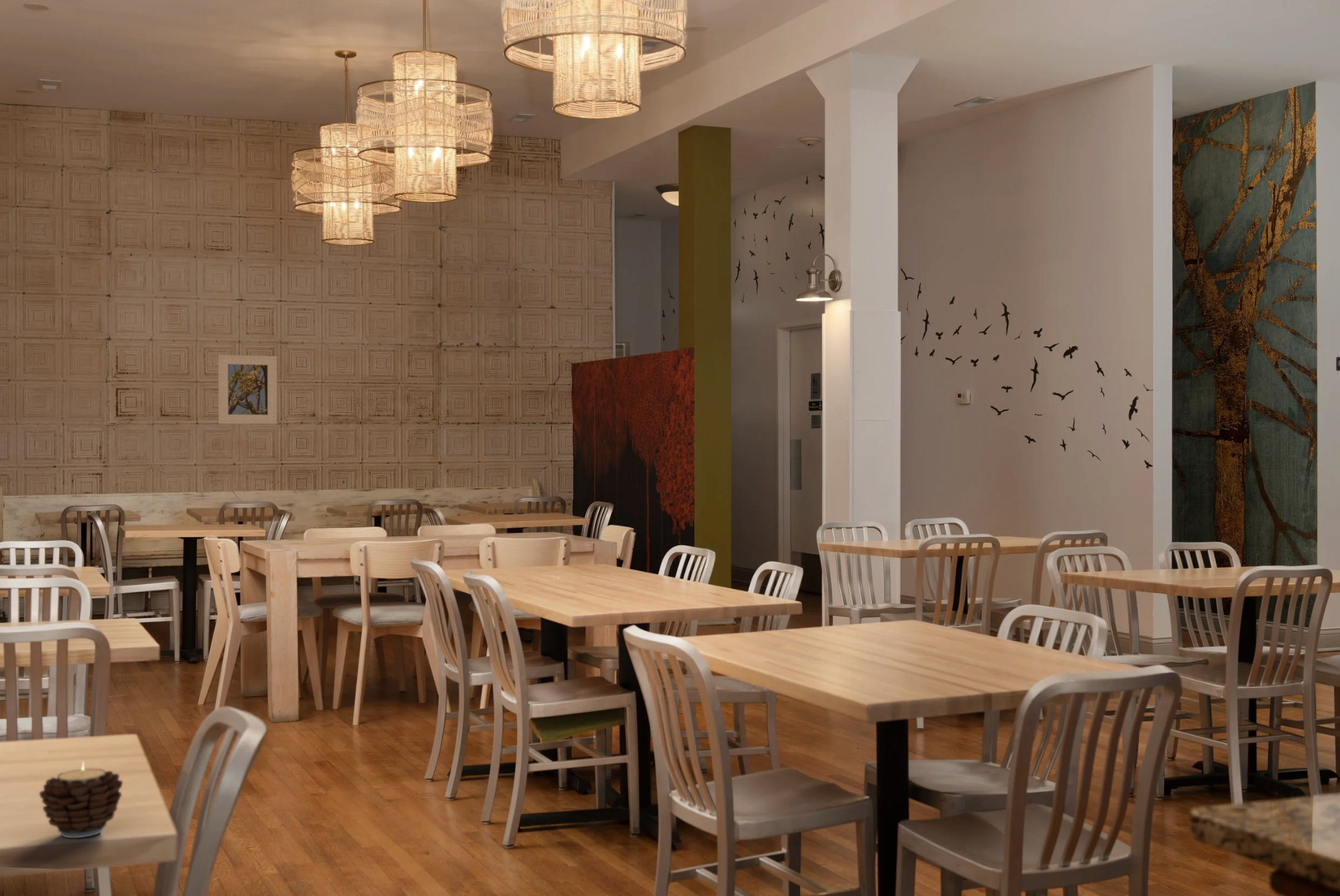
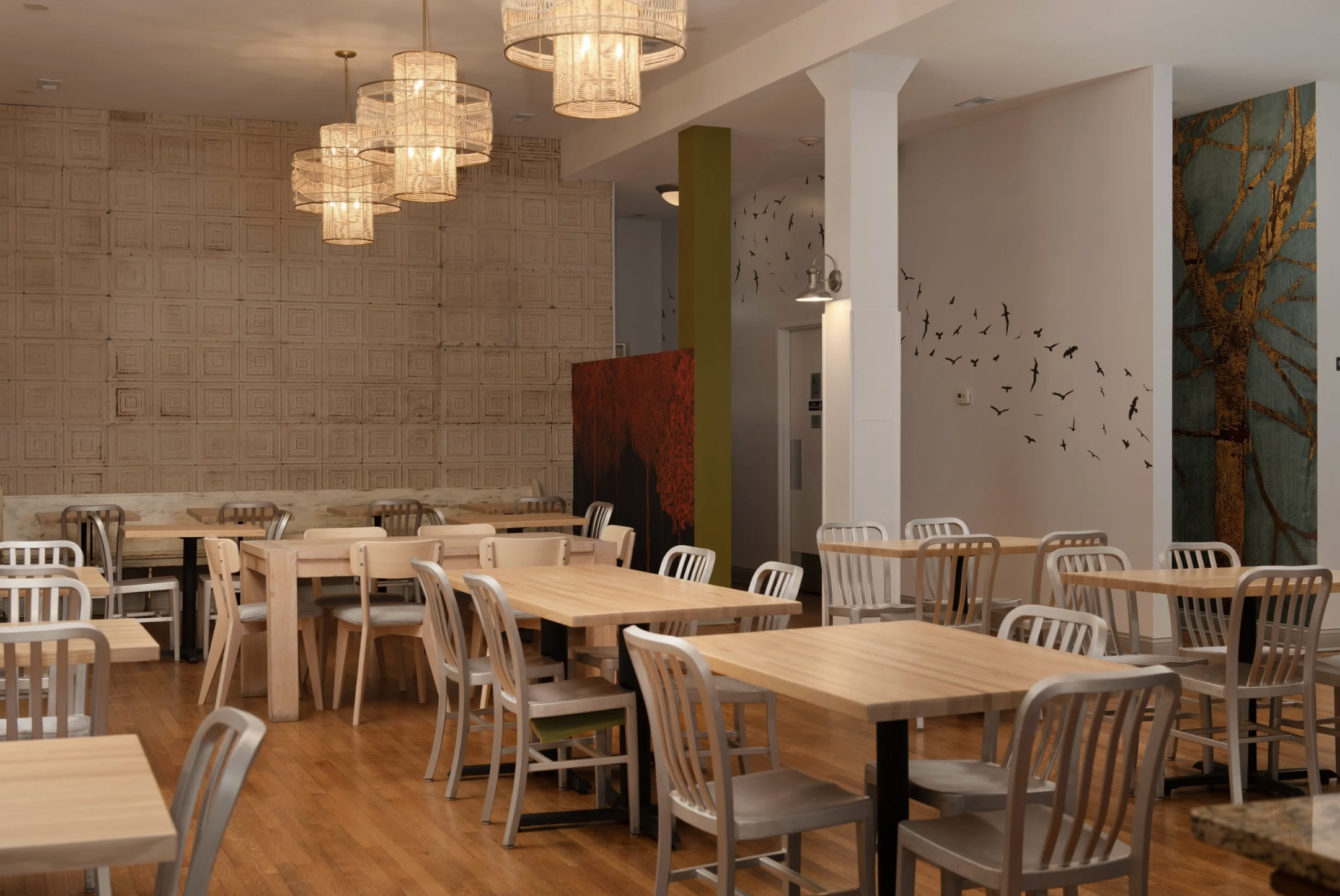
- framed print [218,354,278,424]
- candle [38,760,123,838]
